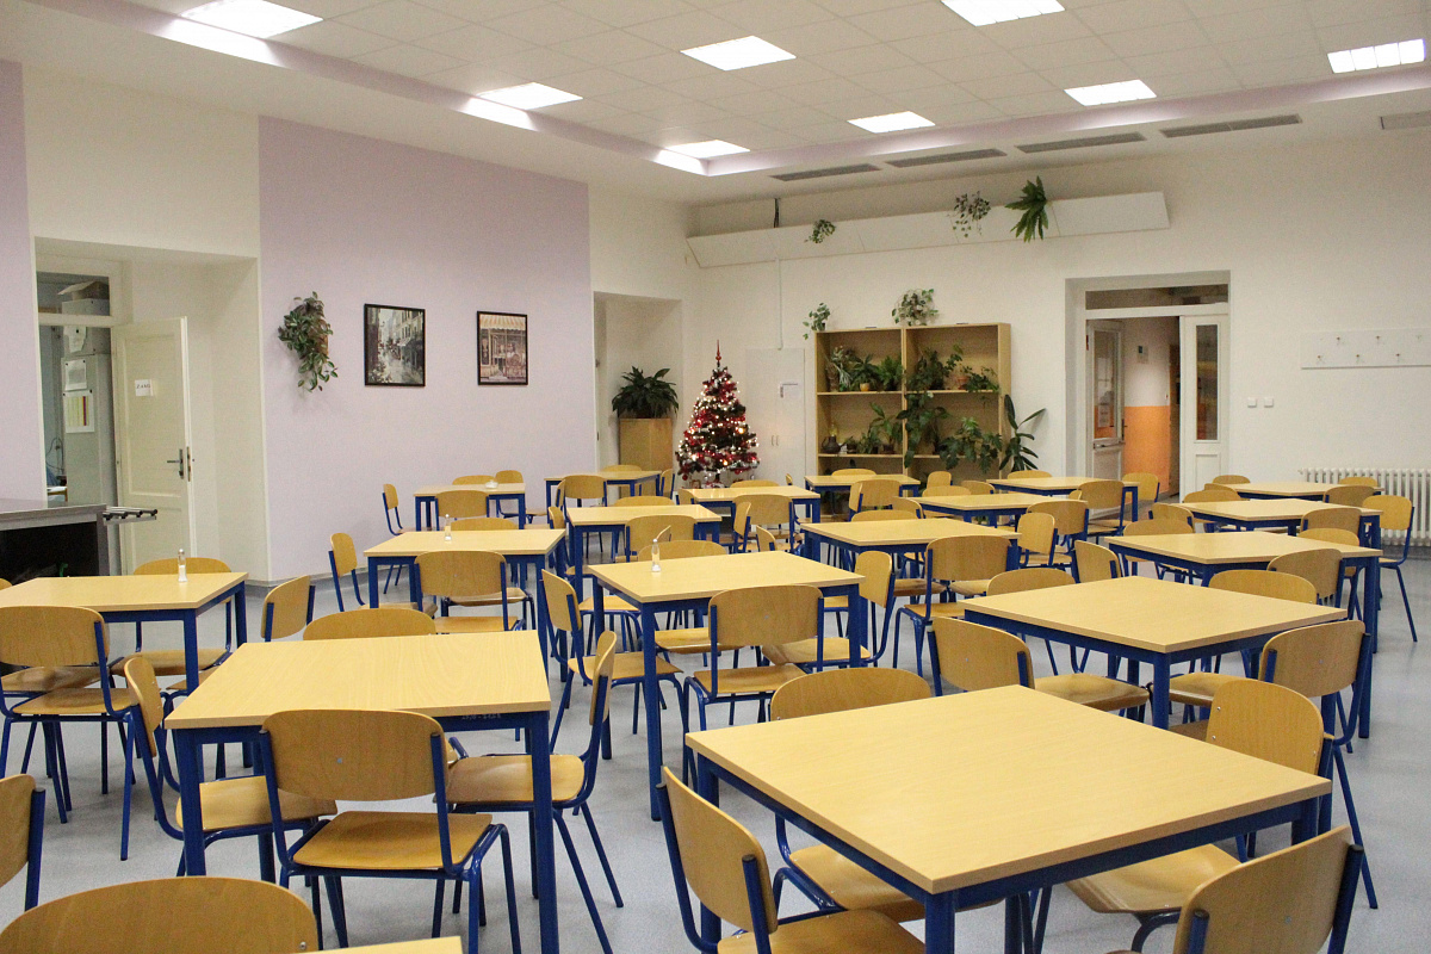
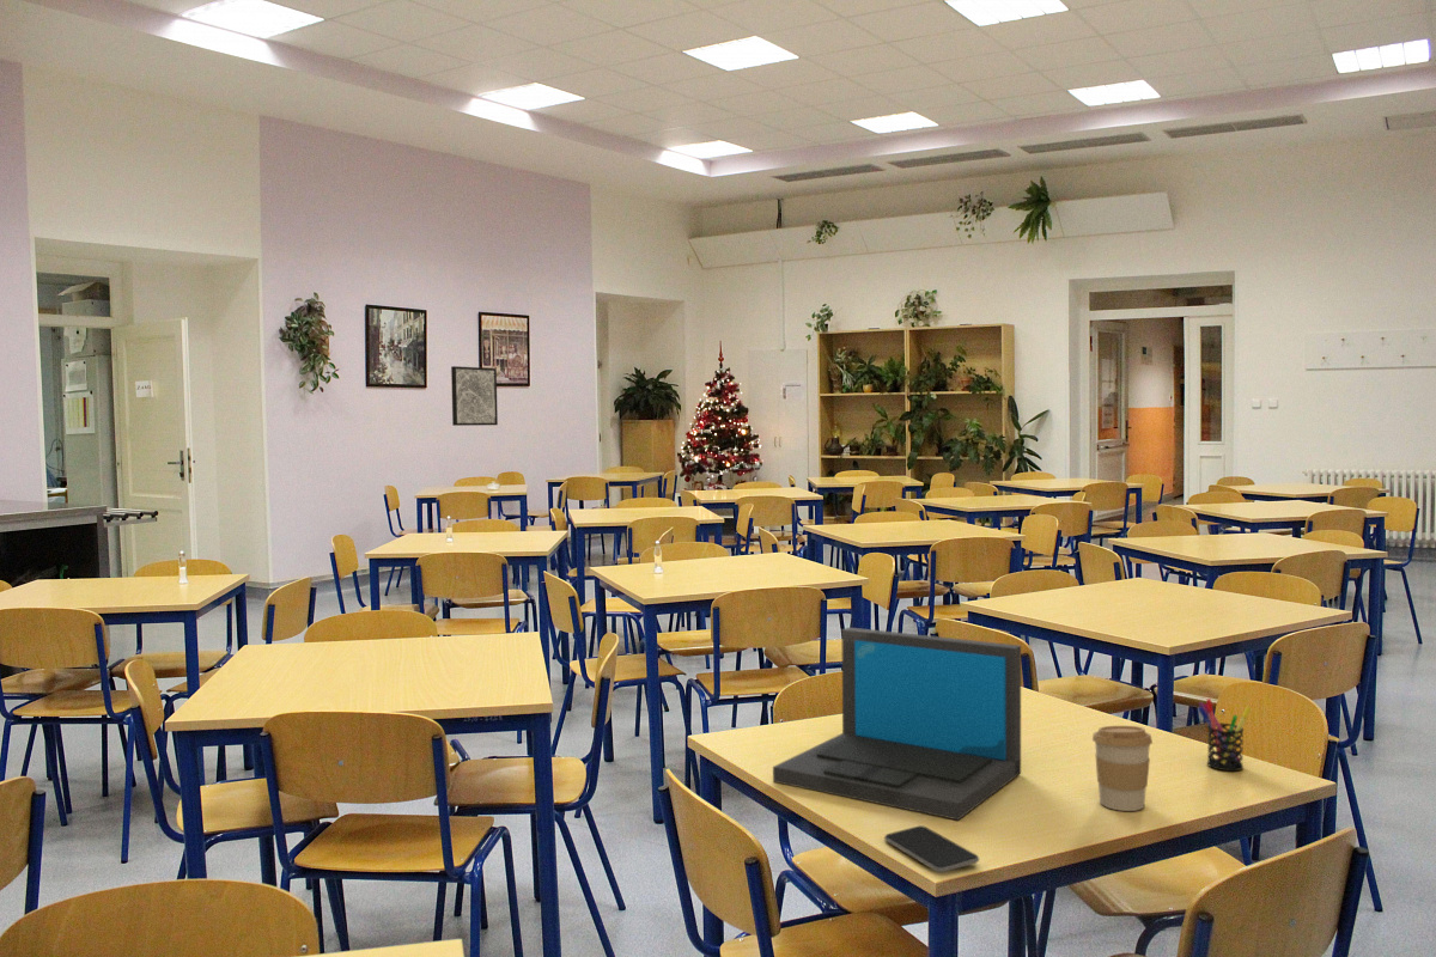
+ coffee cup [1091,725,1154,812]
+ laptop [772,626,1022,821]
+ wall art [450,365,499,427]
+ smartphone [883,824,980,873]
+ pen holder [1197,697,1252,772]
